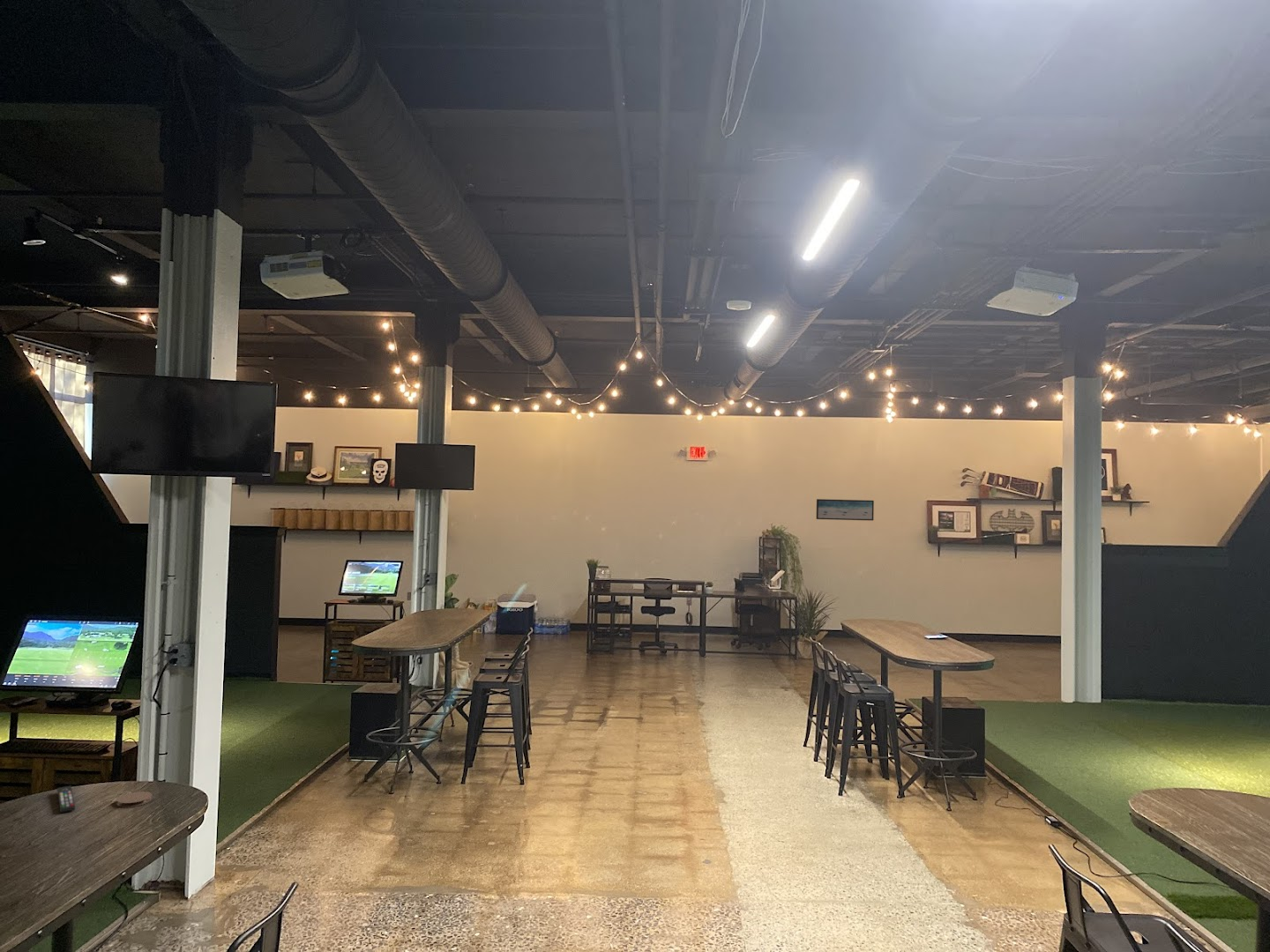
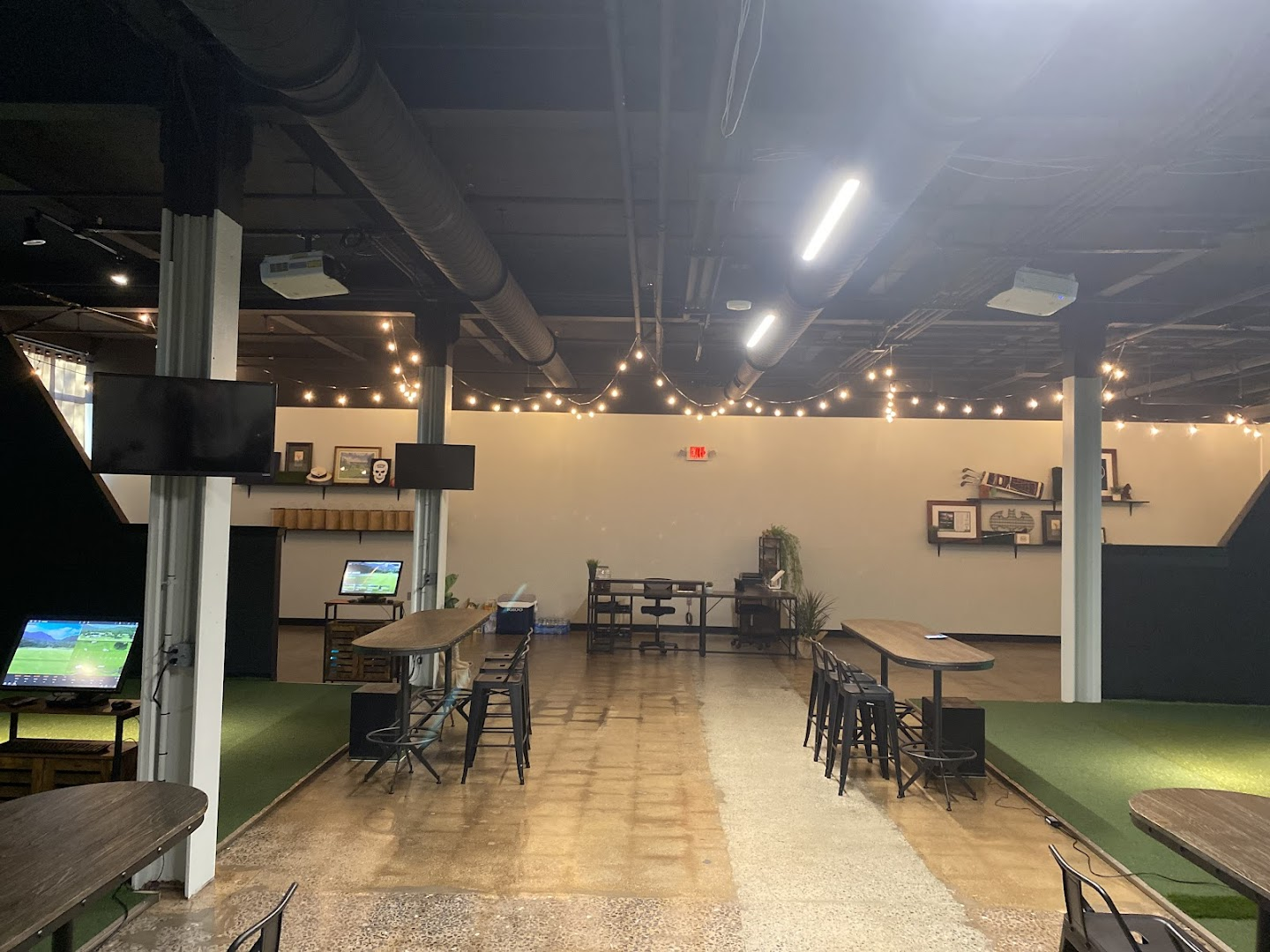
- remote control [56,785,76,814]
- coaster [116,791,153,808]
- wall art [816,498,875,521]
